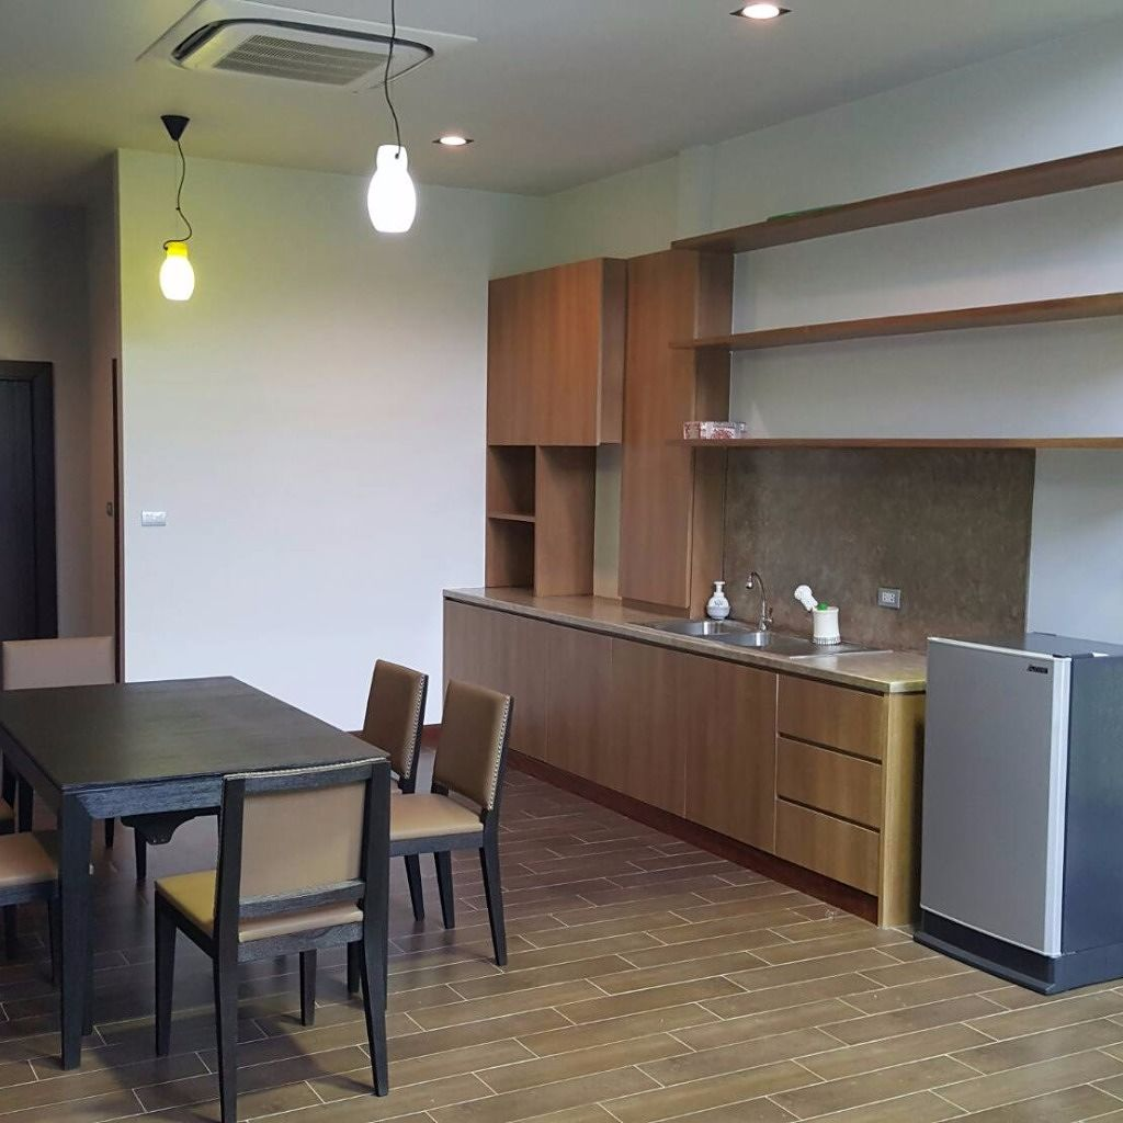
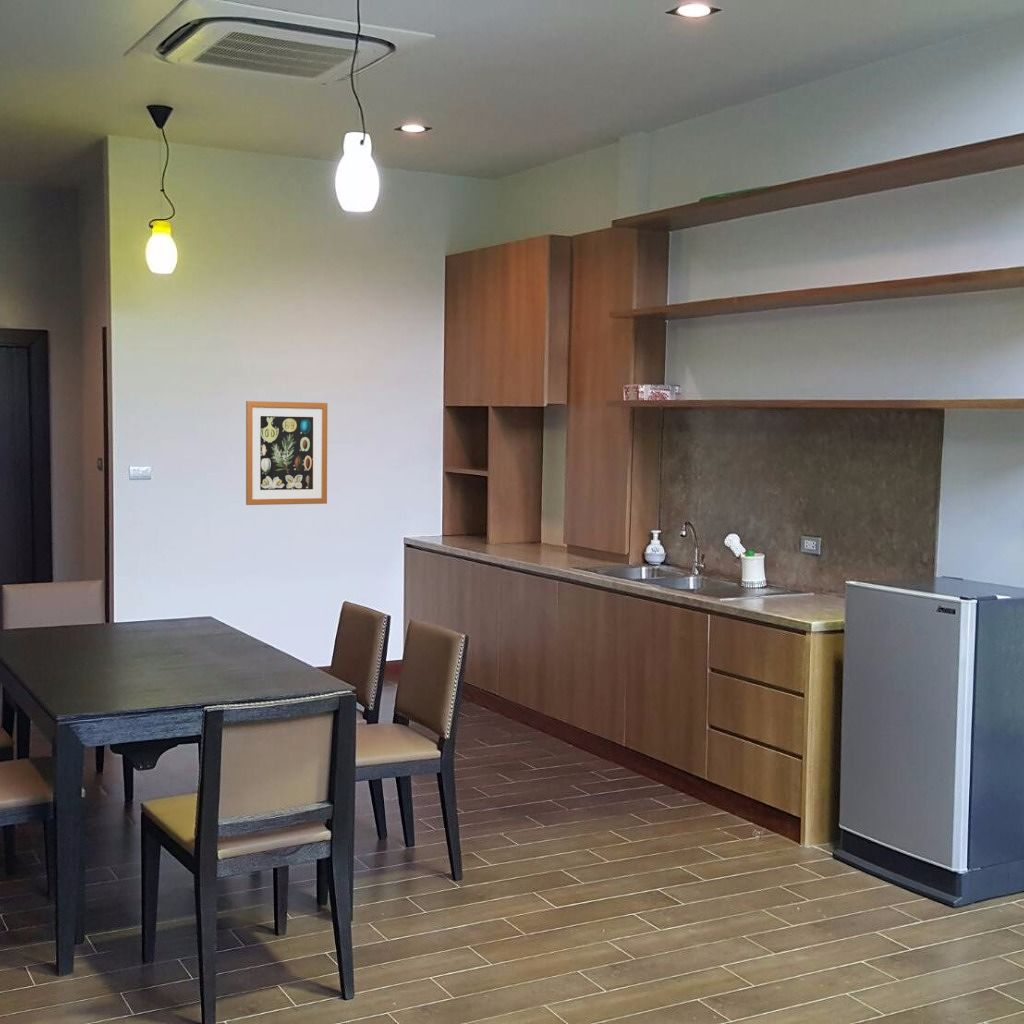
+ wall art [245,400,328,506]
